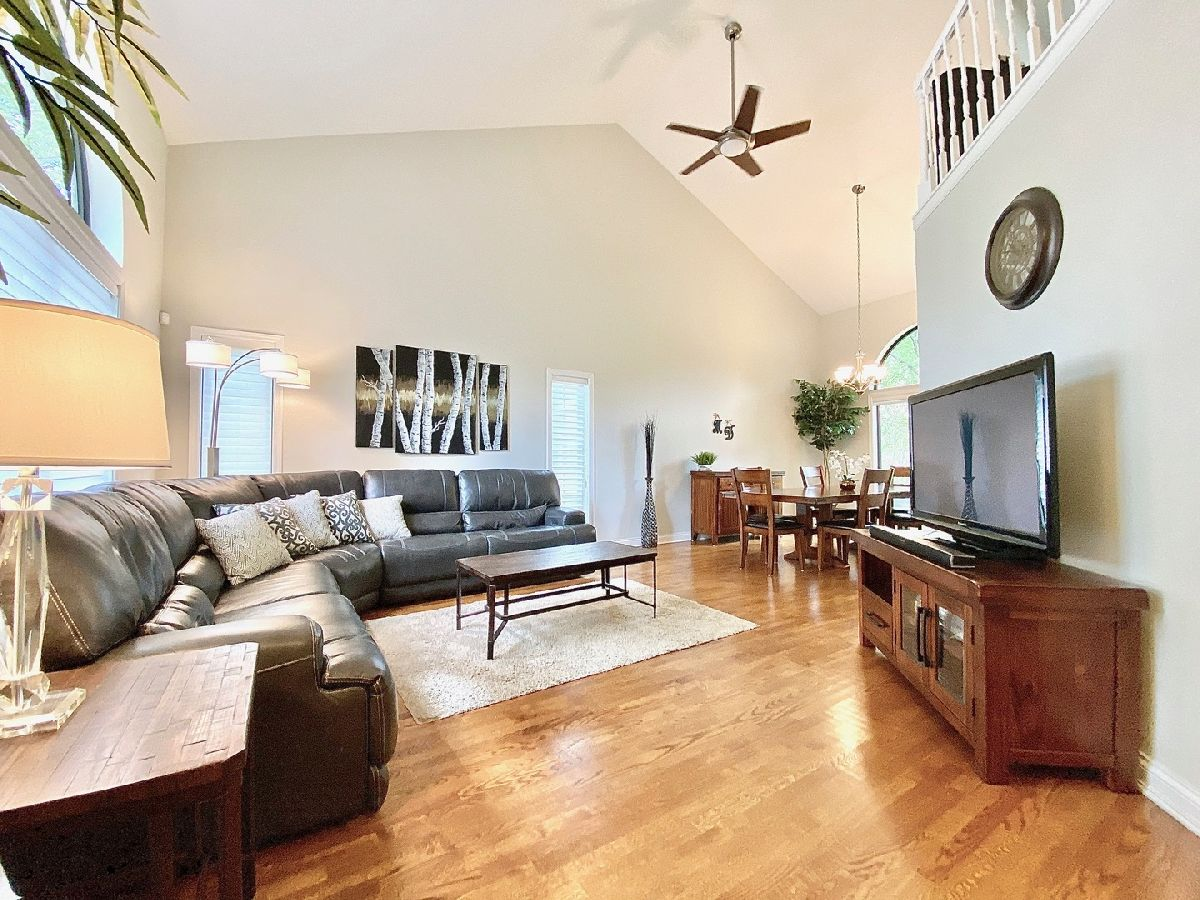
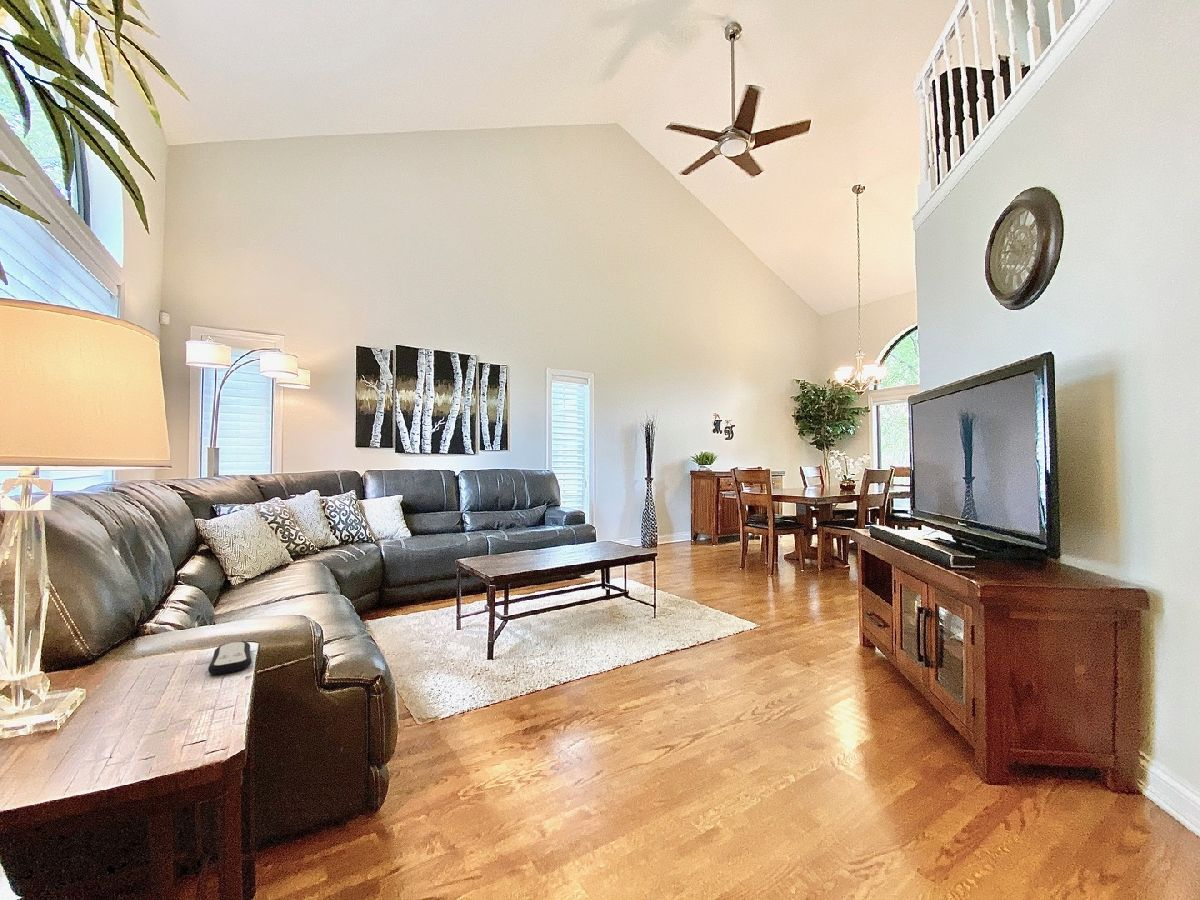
+ remote control [207,640,253,676]
